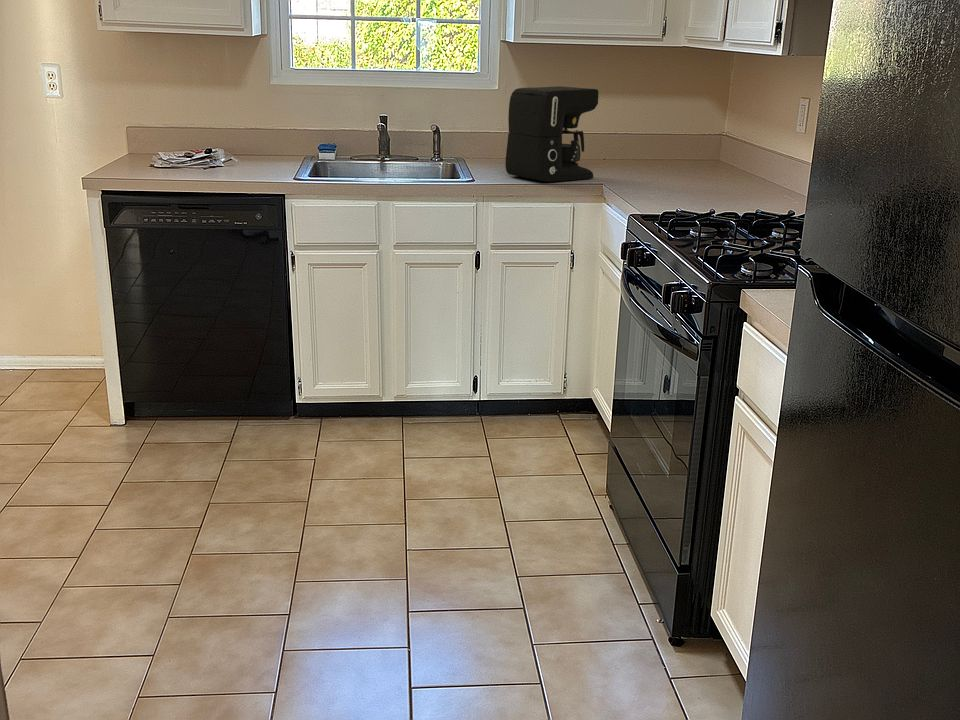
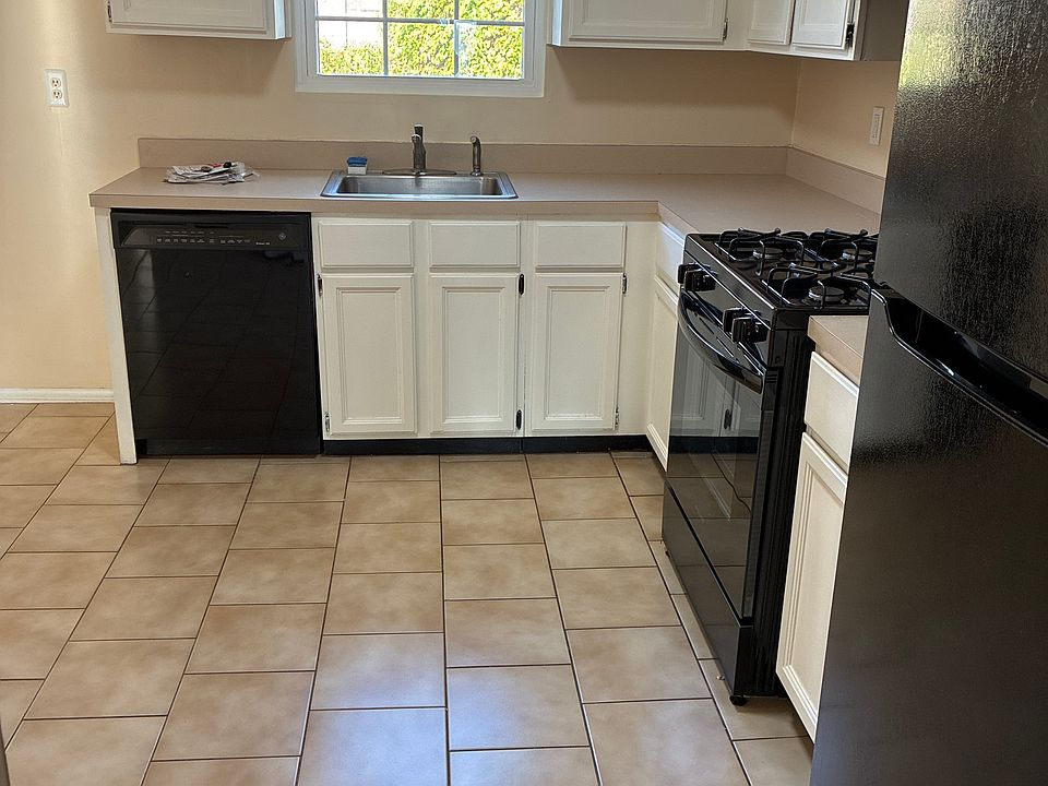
- coffee maker [505,85,599,183]
